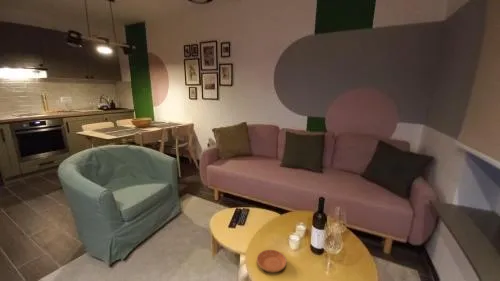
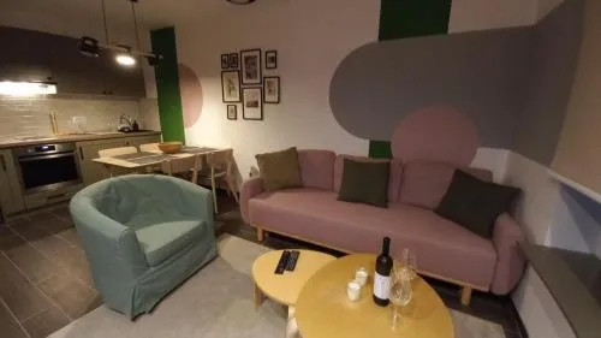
- saucer [256,249,288,274]
